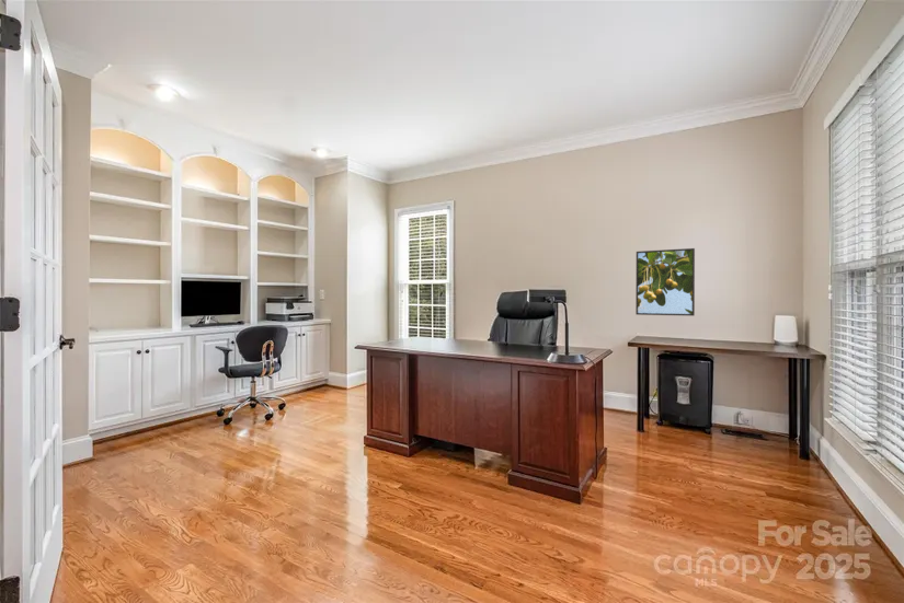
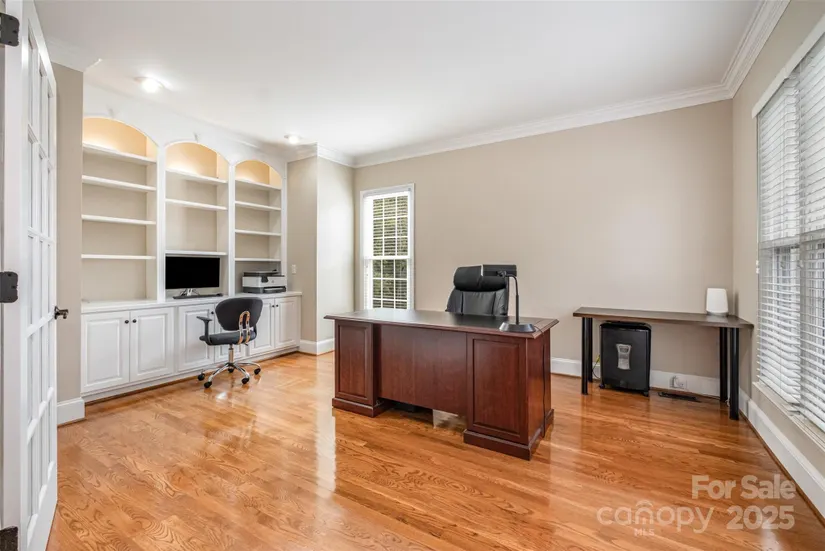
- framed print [634,247,696,317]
